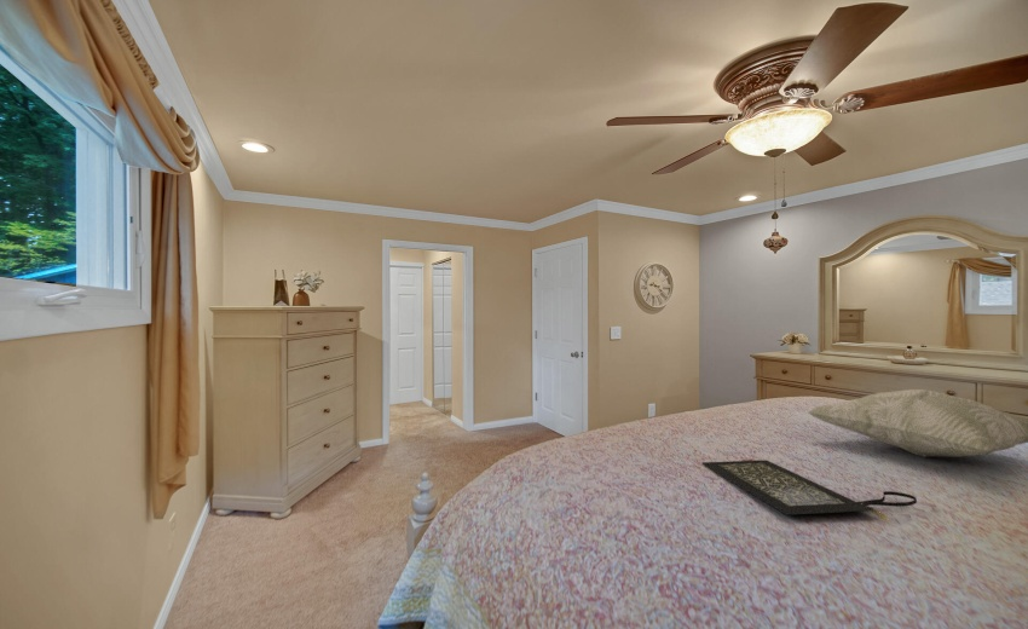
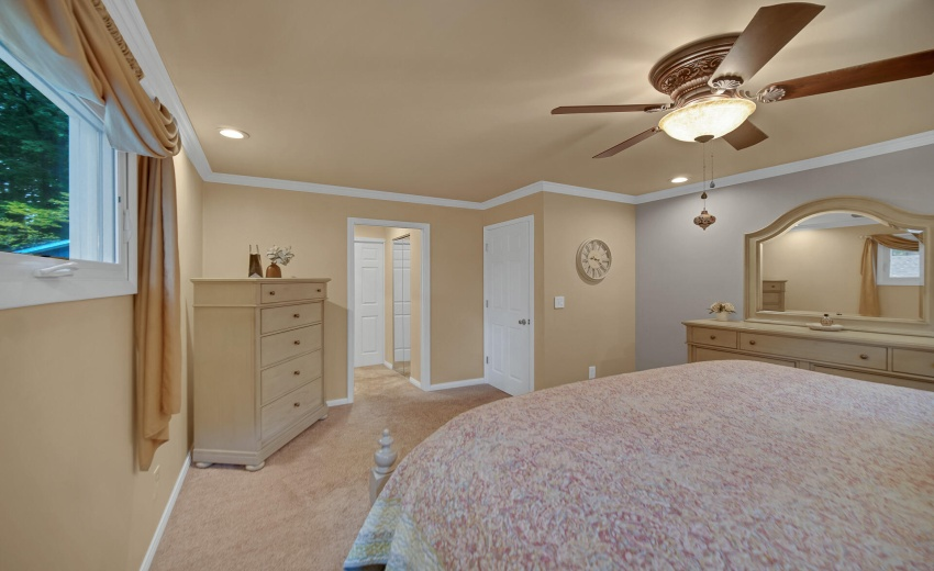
- decorative pillow [805,388,1028,458]
- clutch bag [700,458,918,523]
